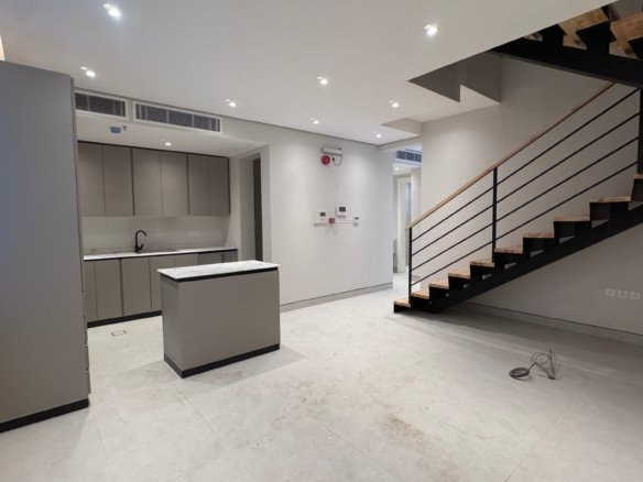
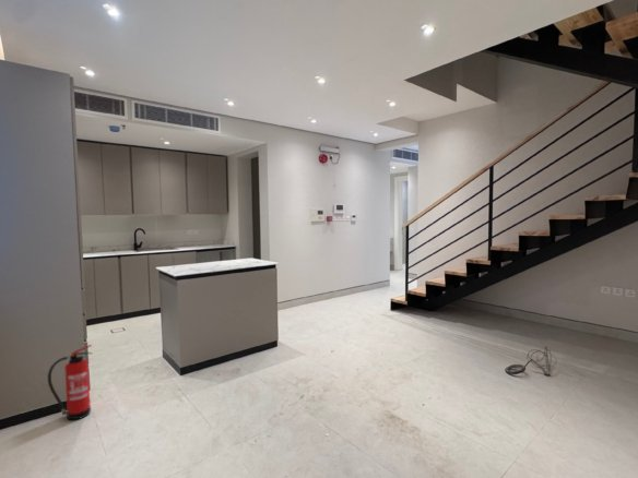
+ fire extinguisher [47,344,93,421]
